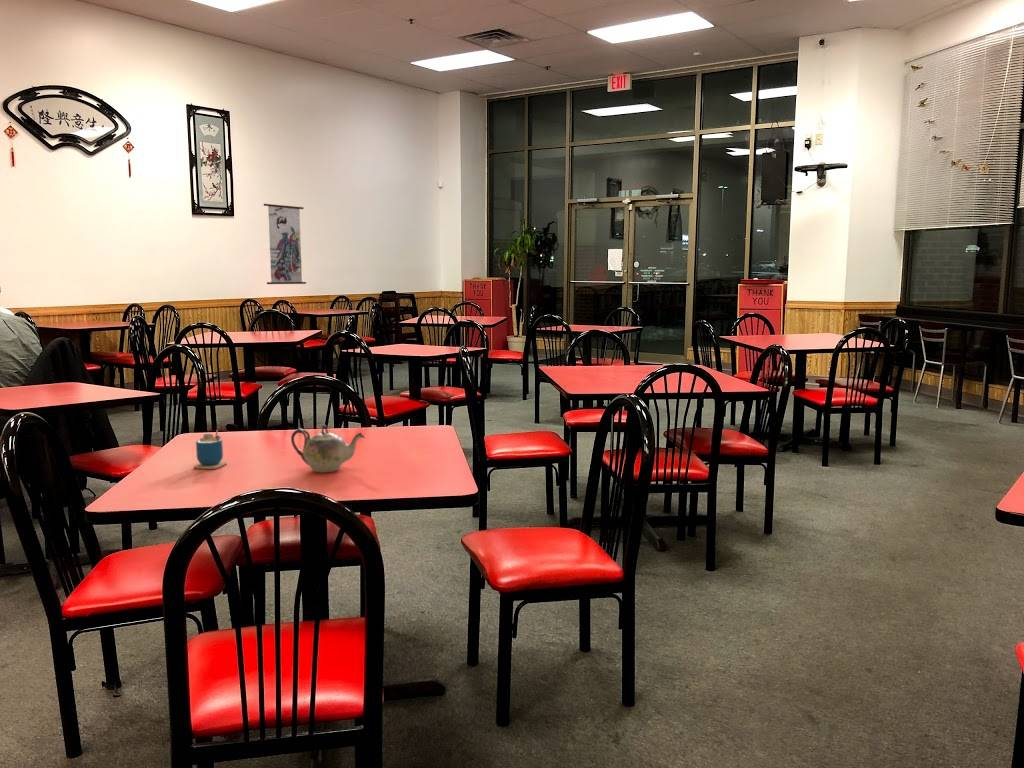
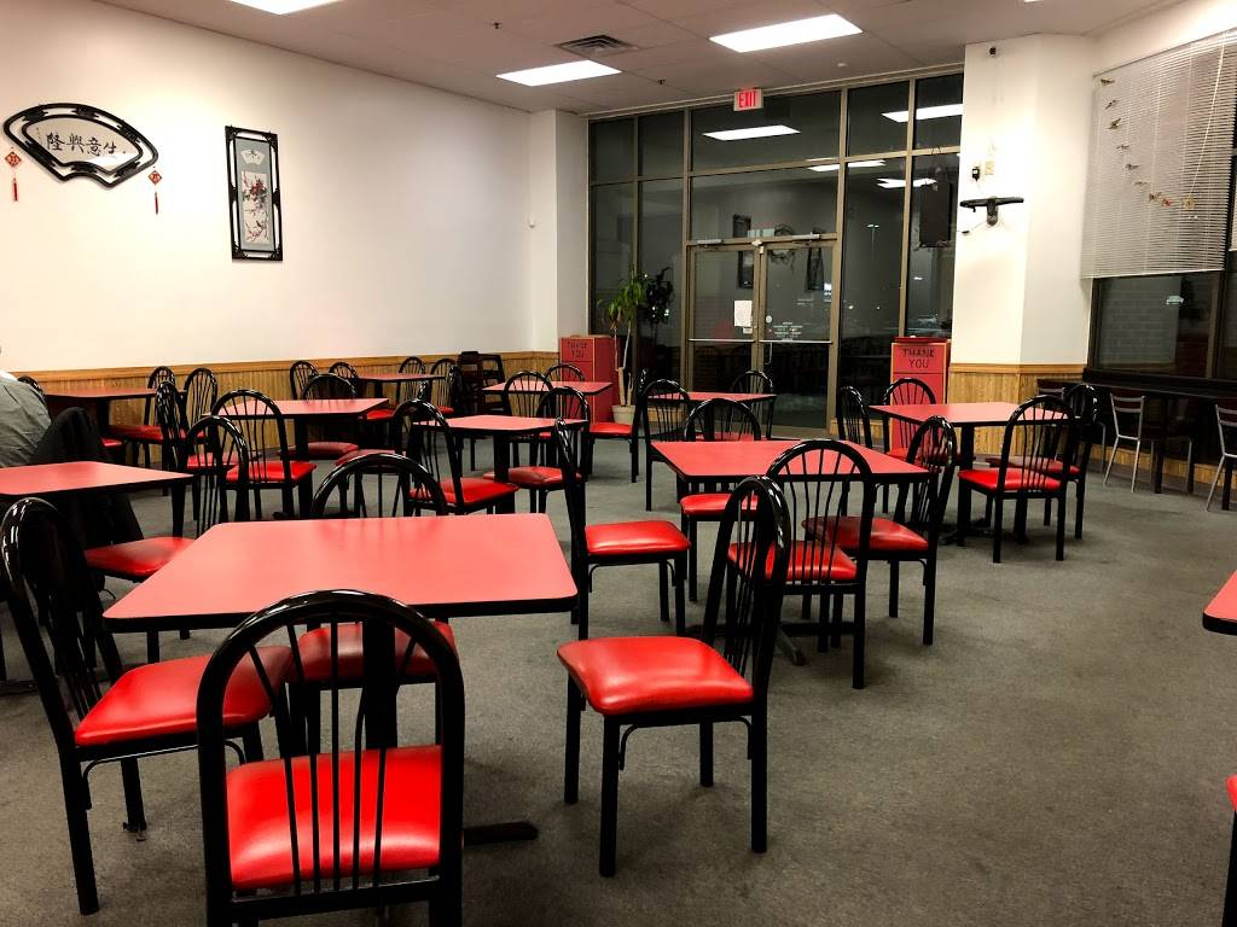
- wall scroll [263,194,307,285]
- cup [193,422,228,470]
- teapot [290,424,367,473]
